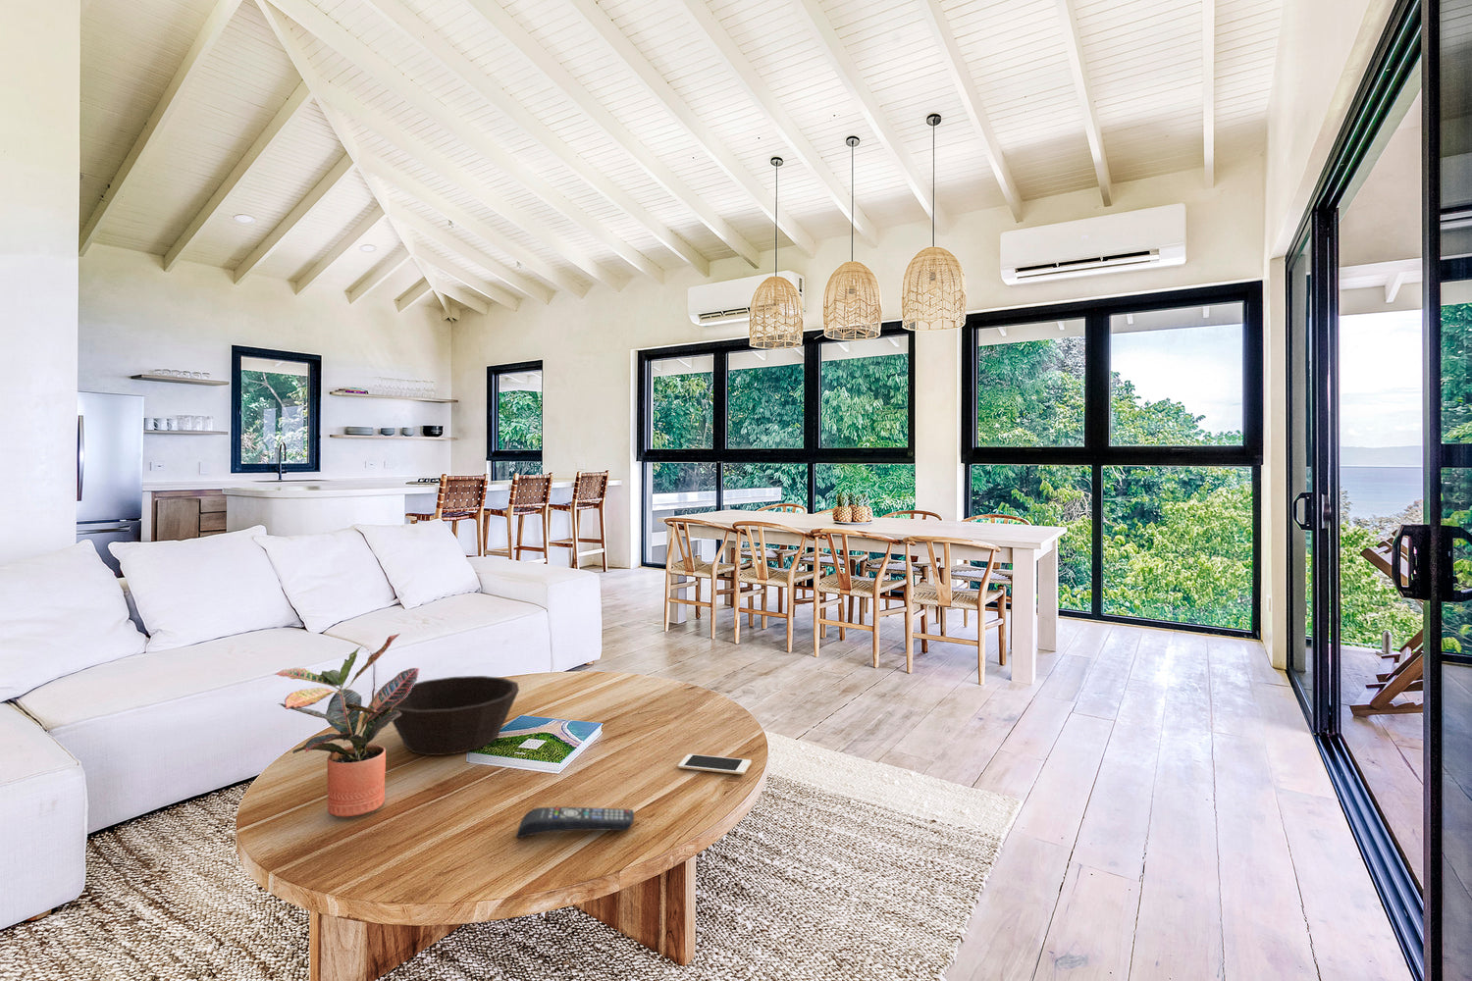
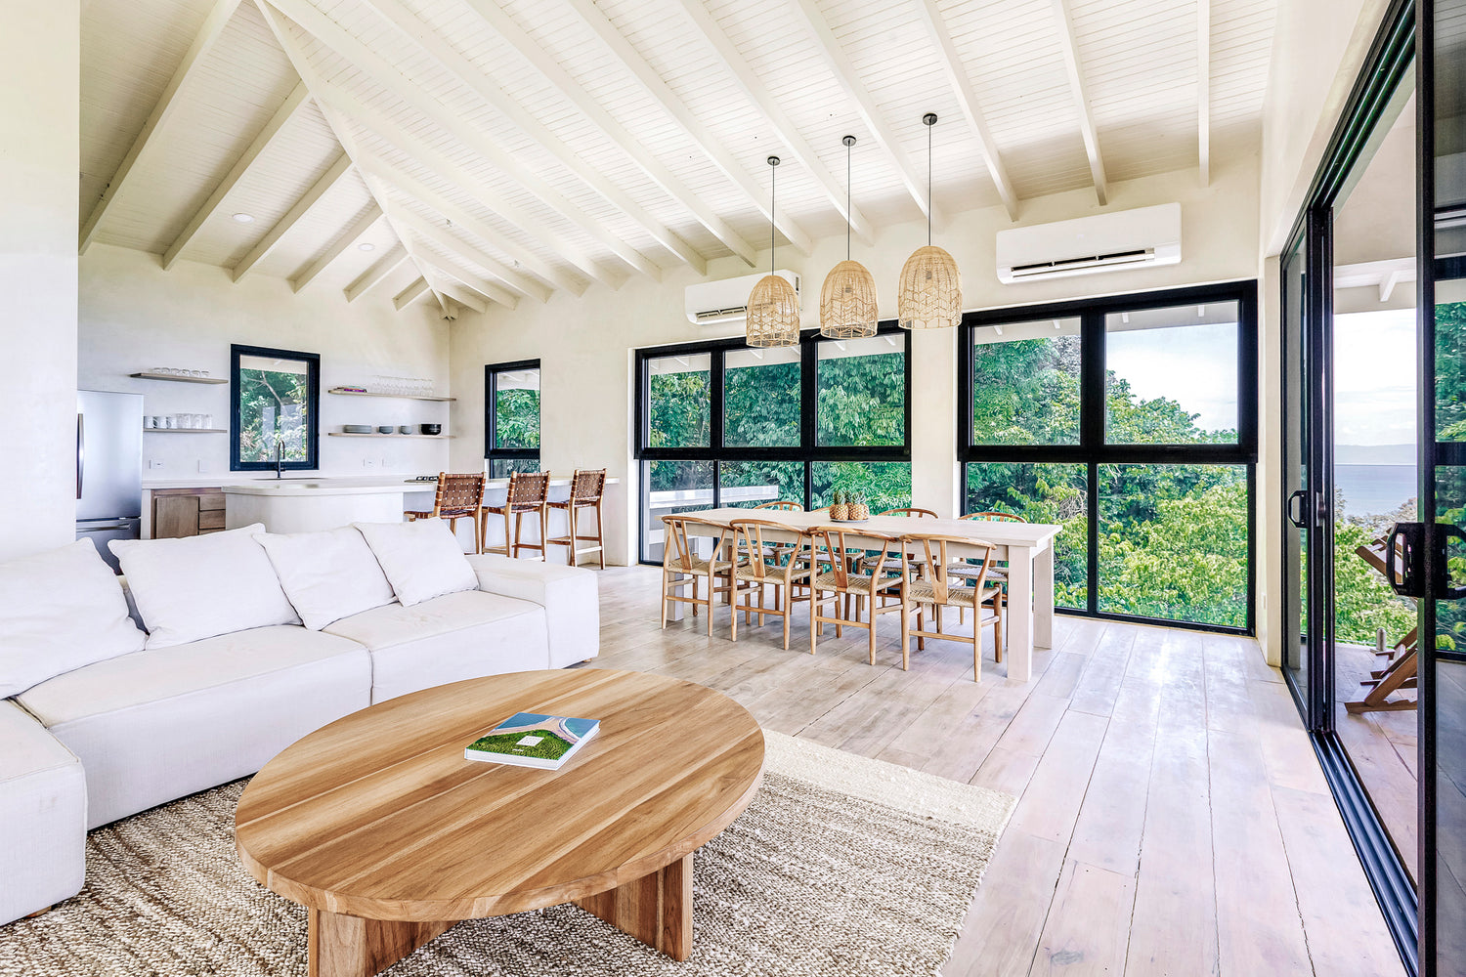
- remote control [515,807,635,839]
- cell phone [677,753,752,776]
- potted plant [274,632,419,818]
- bowl [391,674,520,757]
